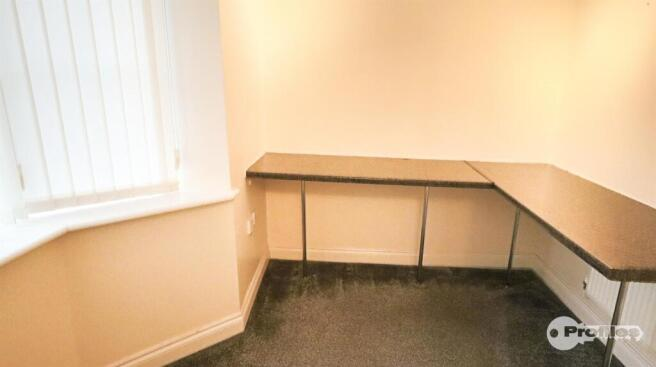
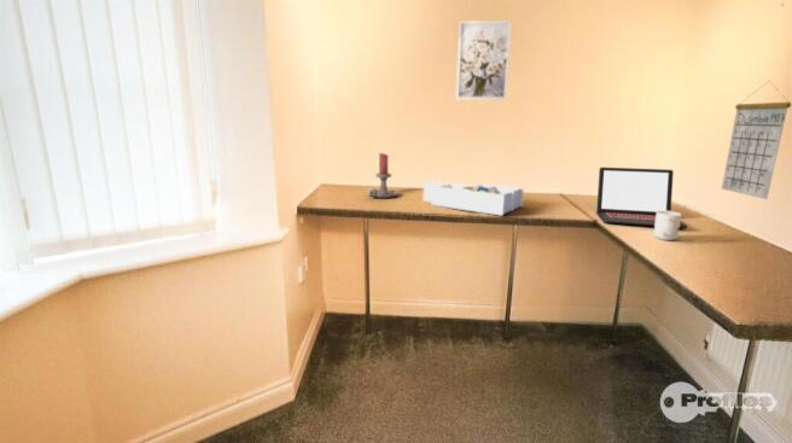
+ mug [652,210,682,241]
+ wall art [455,19,513,101]
+ candle holder [367,152,400,199]
+ calendar [721,80,792,200]
+ desk organizer [423,180,525,217]
+ laptop [595,167,689,229]
